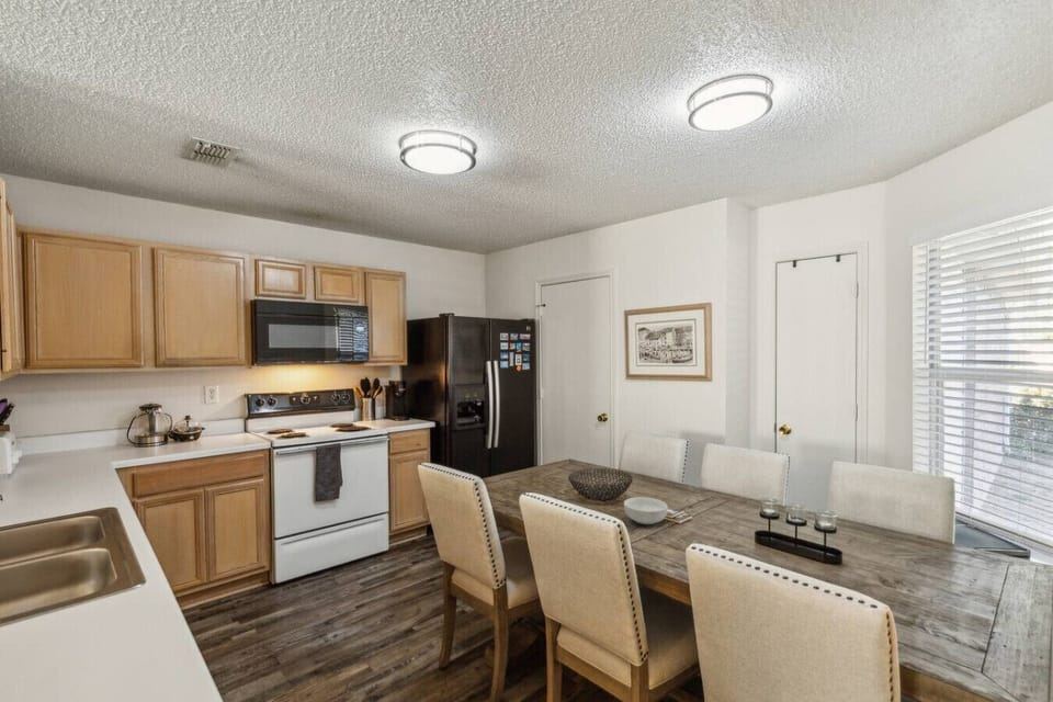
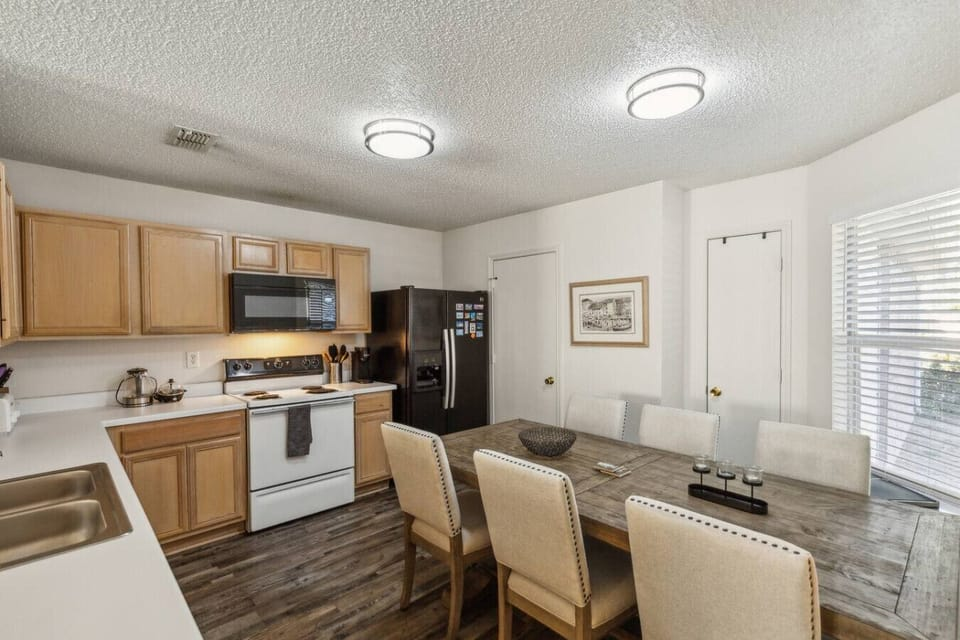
- cereal bowl [623,496,669,525]
